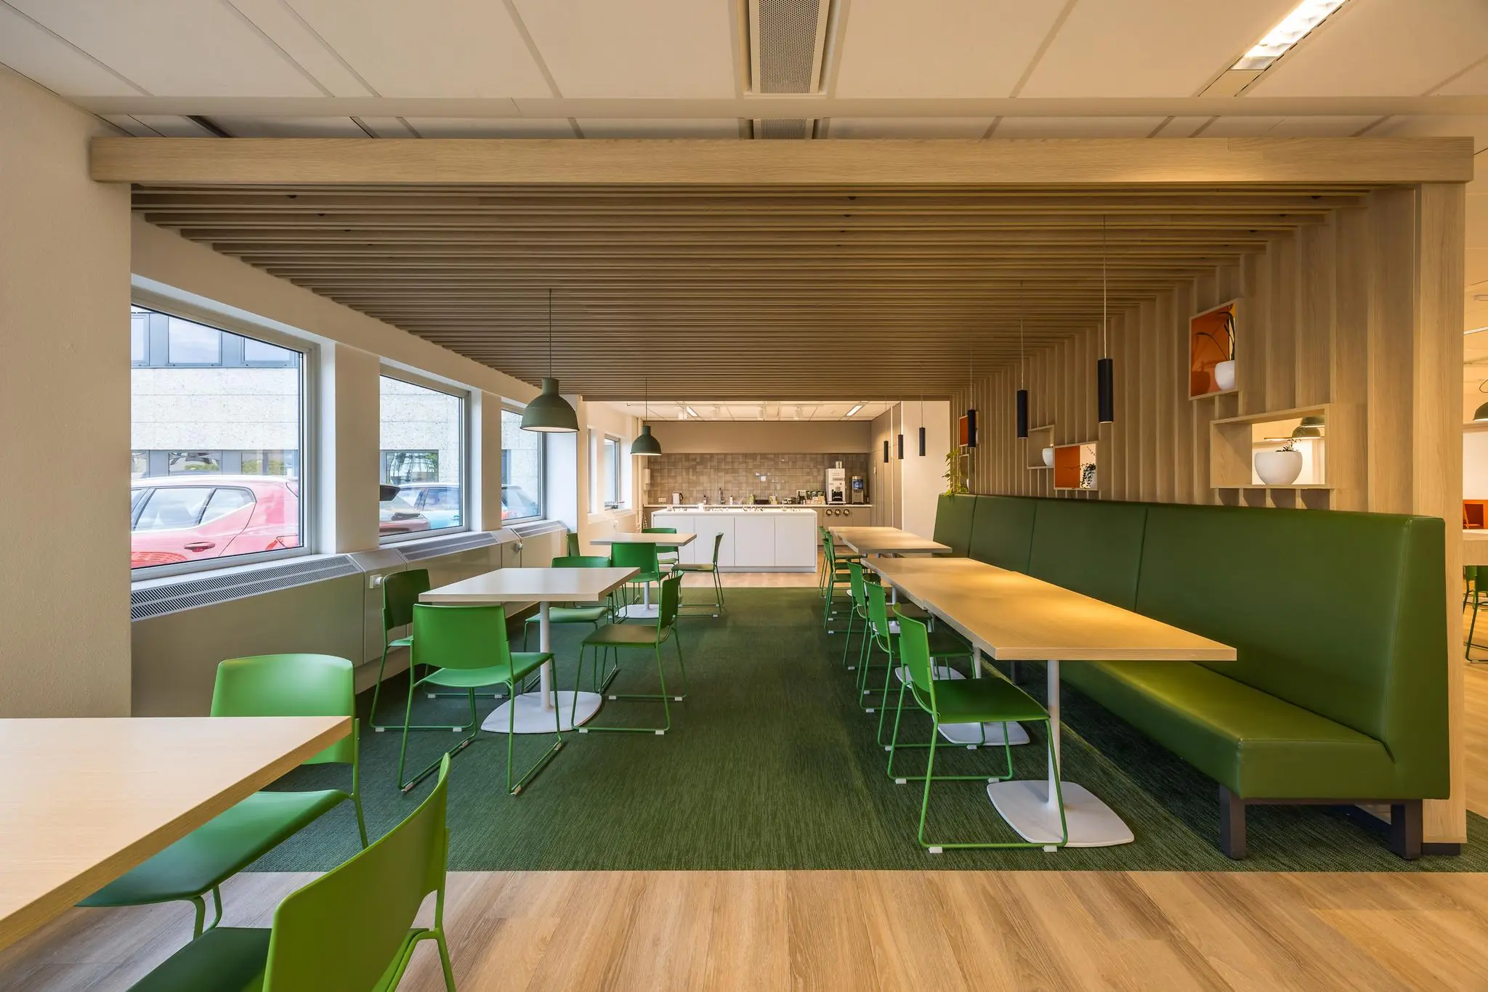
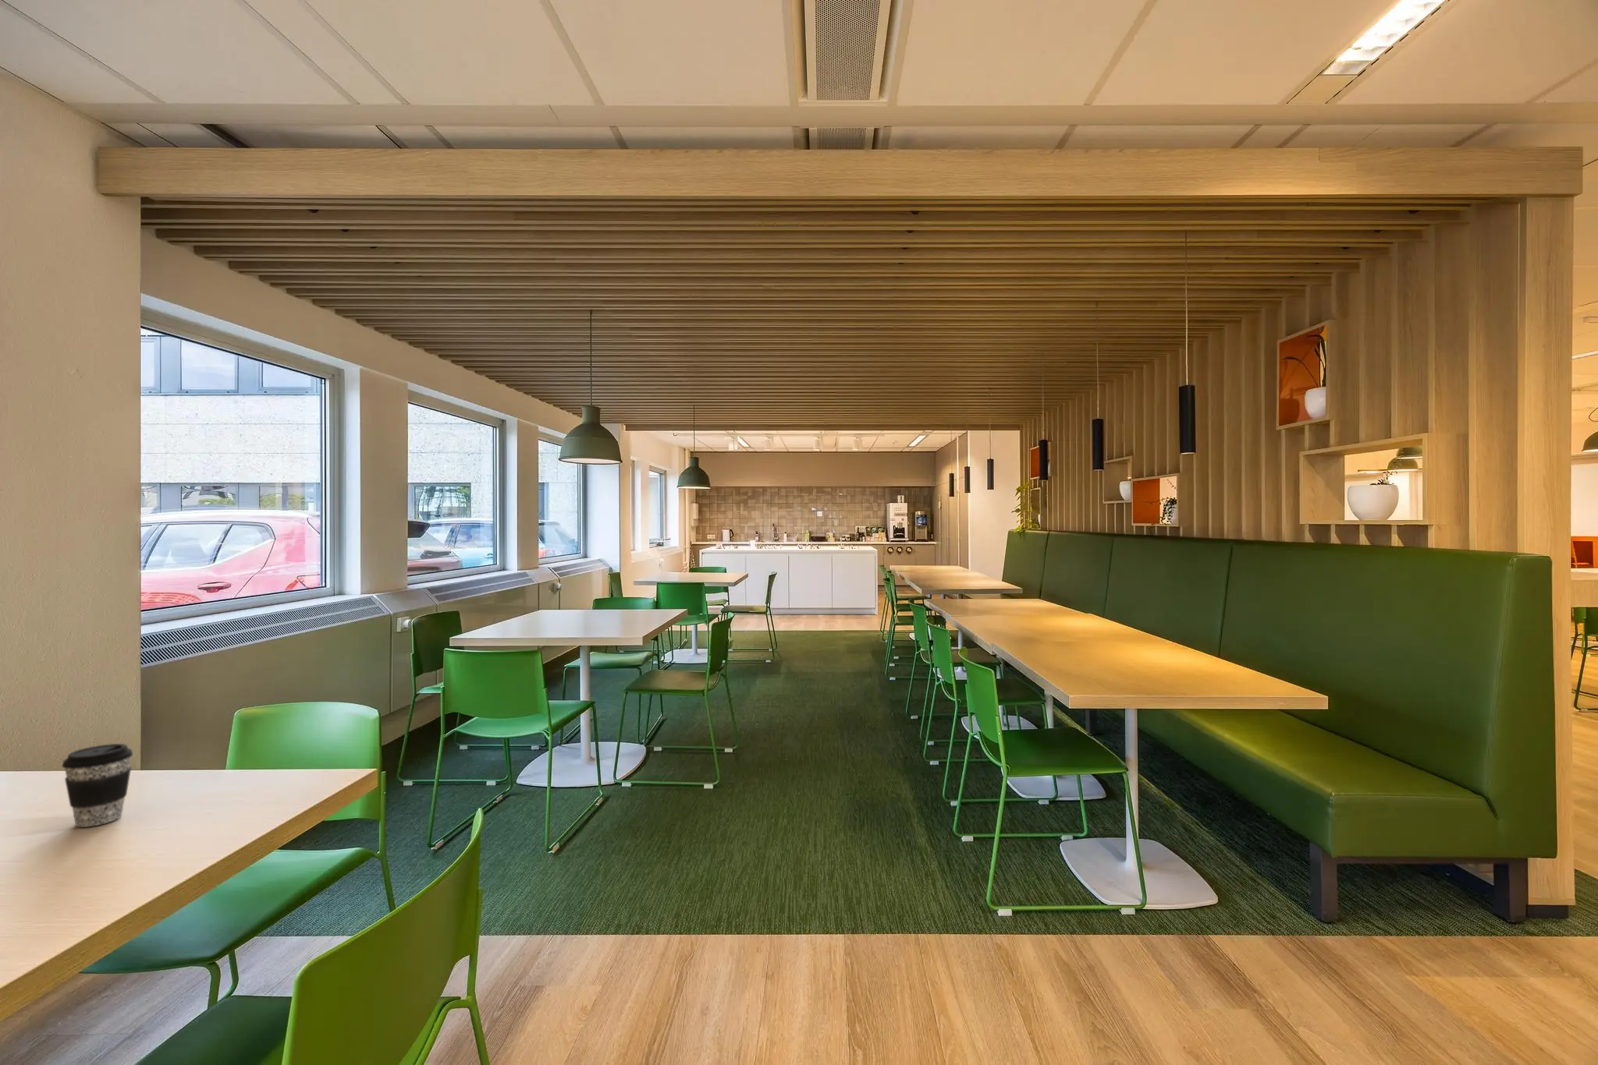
+ coffee cup [61,743,133,828]
